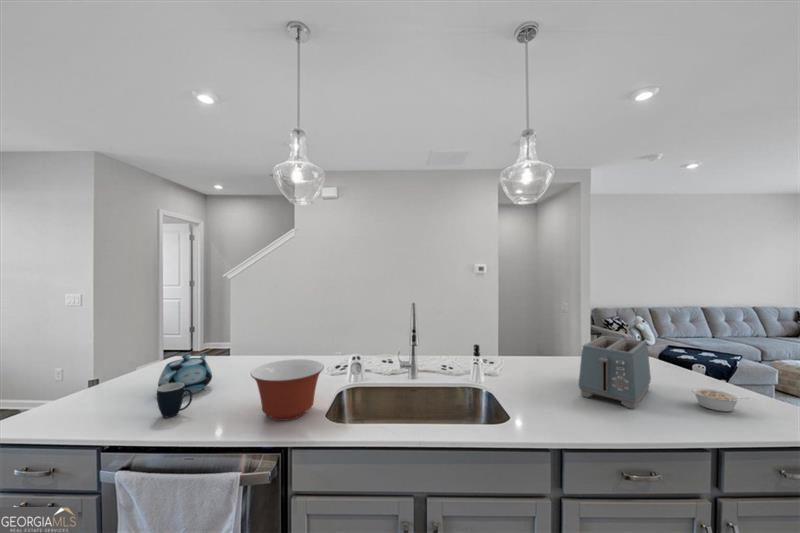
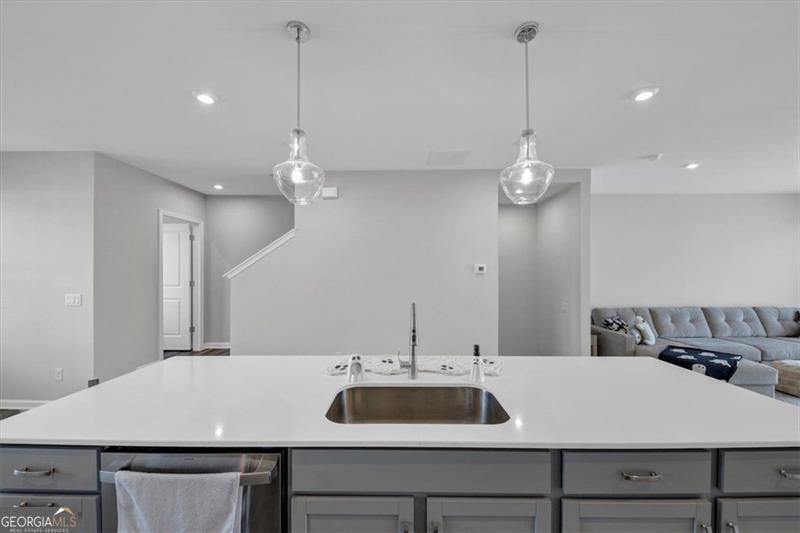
- mug [156,383,194,419]
- toaster [578,335,652,410]
- legume [690,387,749,413]
- teapot [157,352,213,396]
- mixing bowl [249,358,325,422]
